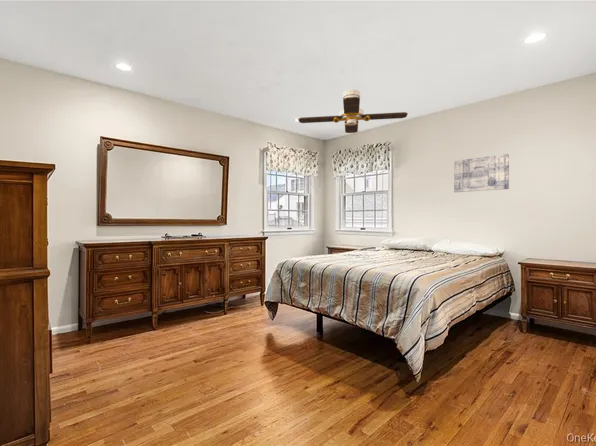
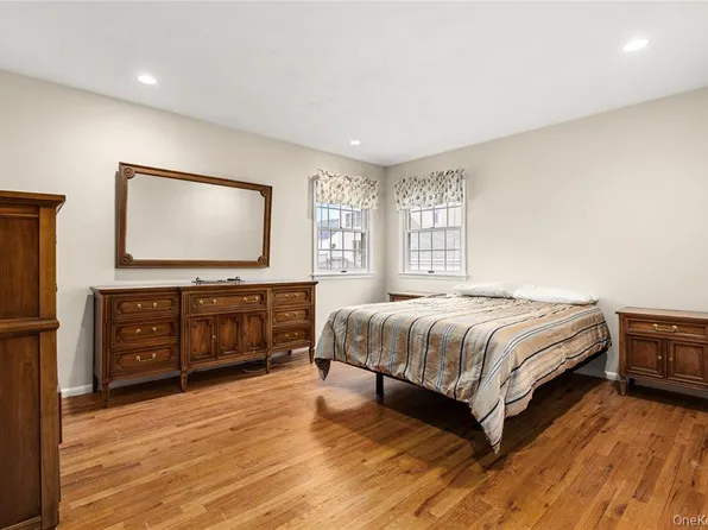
- wall art [453,153,510,193]
- ceiling fan [297,89,409,134]
